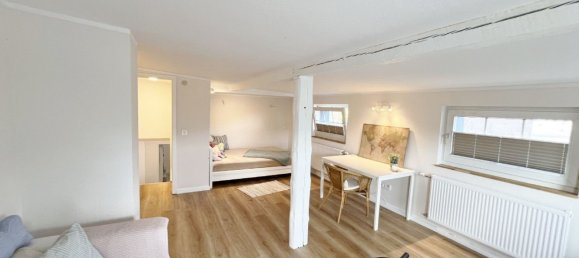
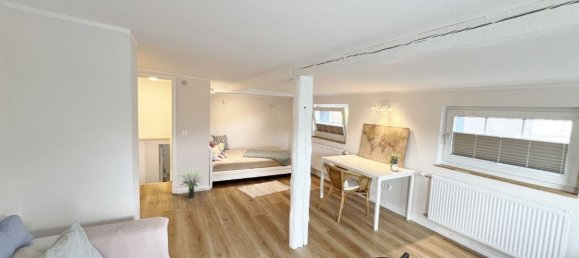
+ potted plant [176,167,208,199]
